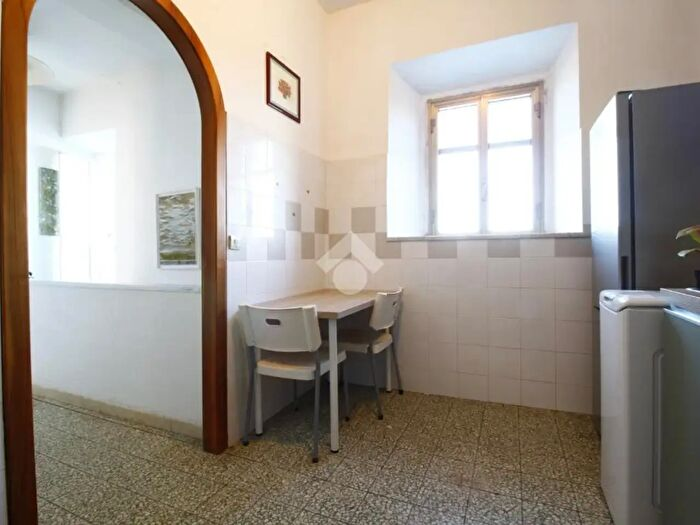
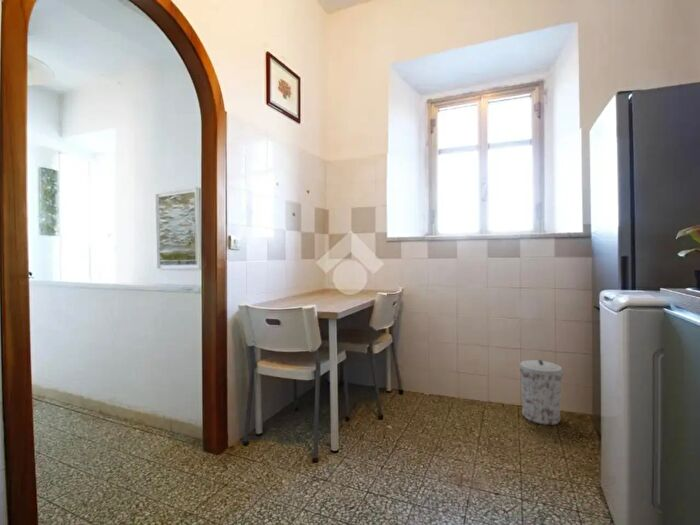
+ trash can [518,359,564,426]
